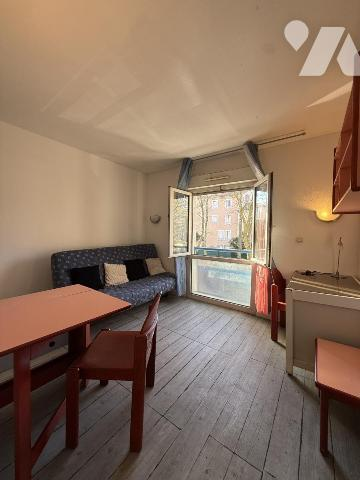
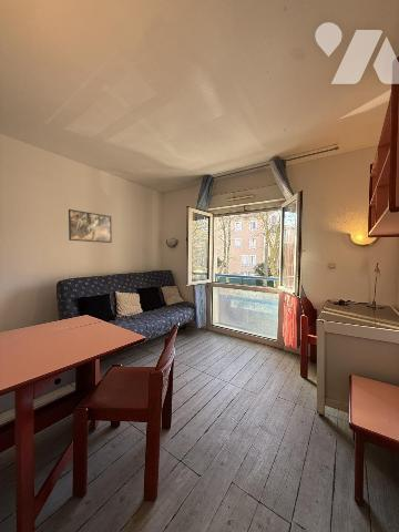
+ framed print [68,208,113,244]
